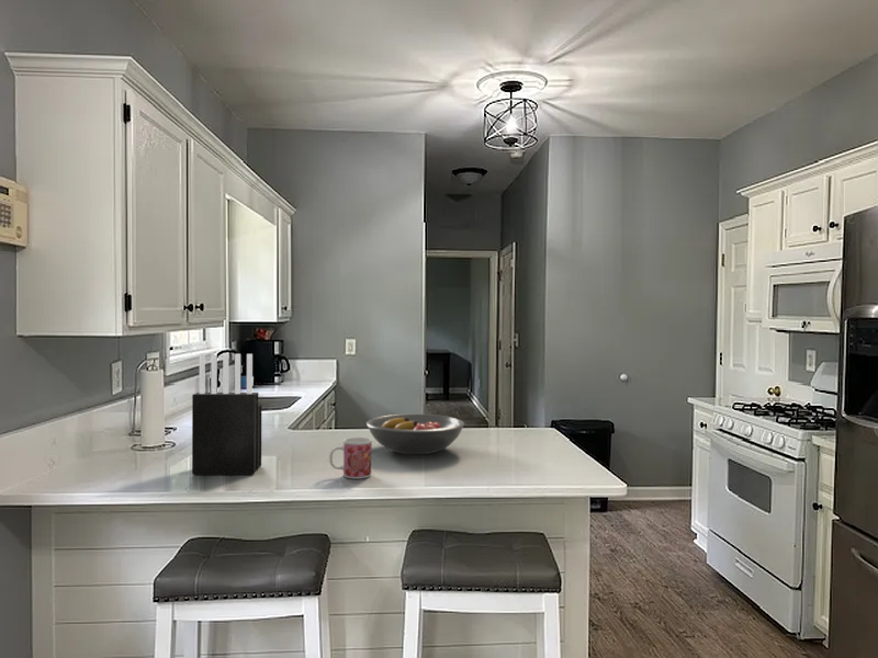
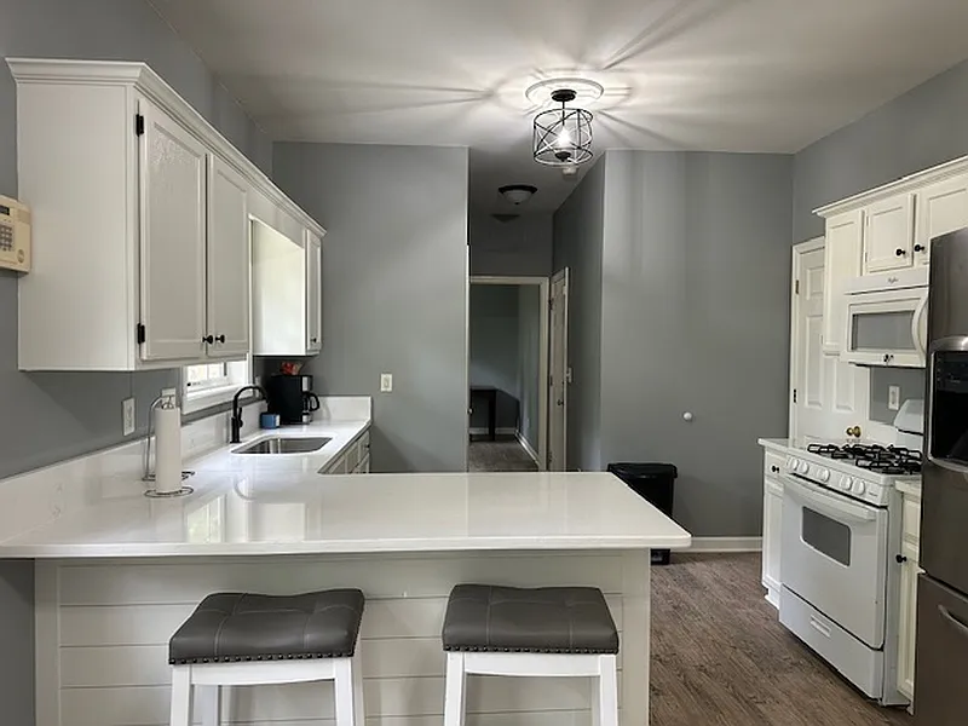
- fruit bowl [365,413,465,455]
- knife block [191,352,262,476]
- mug [328,436,373,480]
